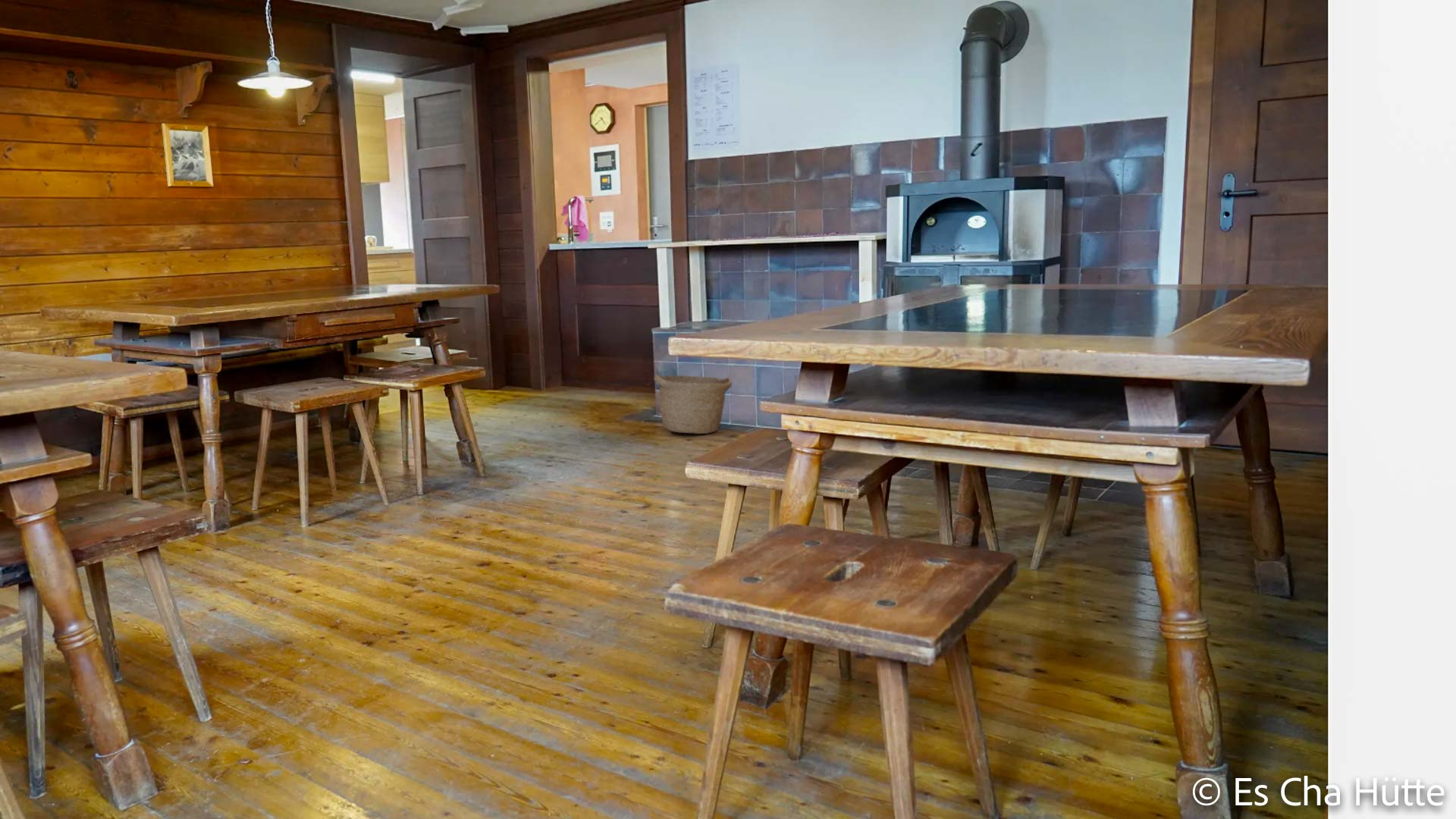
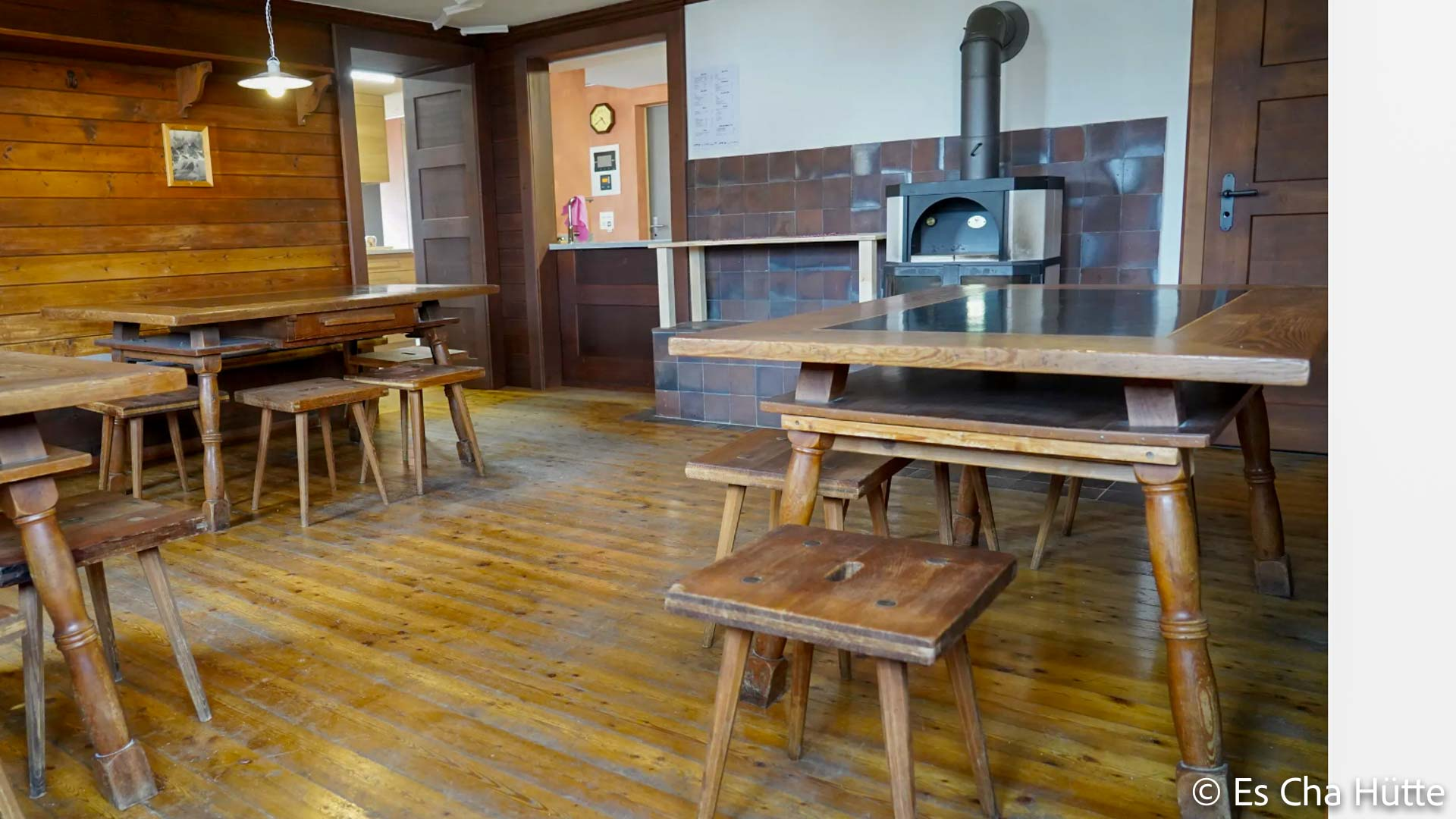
- basket [654,373,733,435]
